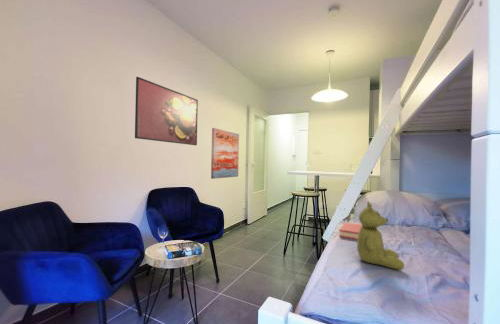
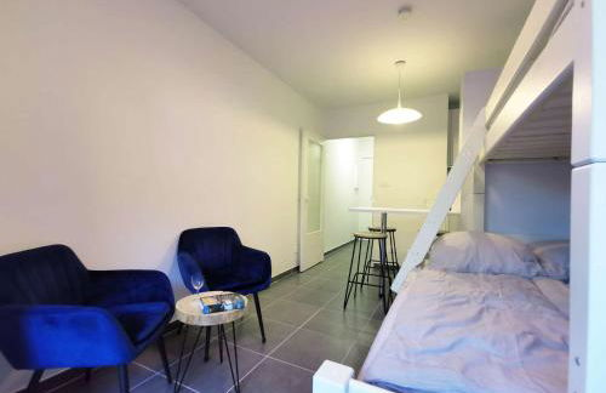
- wall art [210,127,240,180]
- hardback book [338,221,362,240]
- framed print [134,76,199,146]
- stuffed bear [356,200,405,271]
